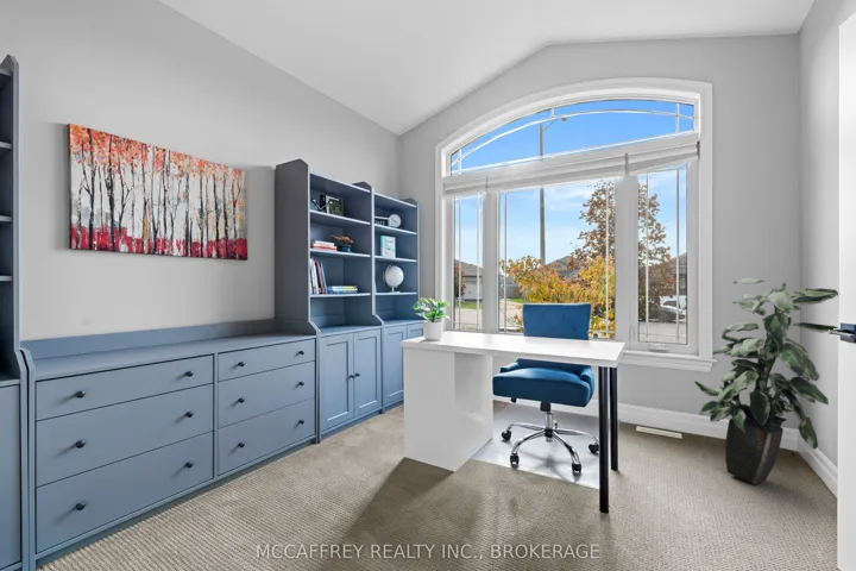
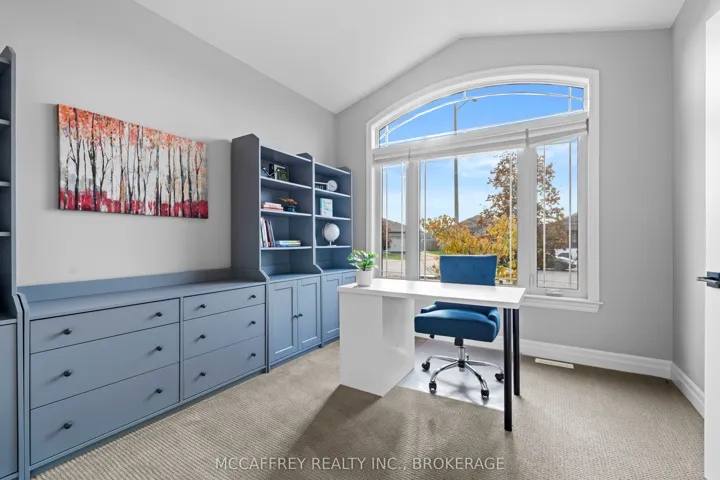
- indoor plant [693,277,839,487]
